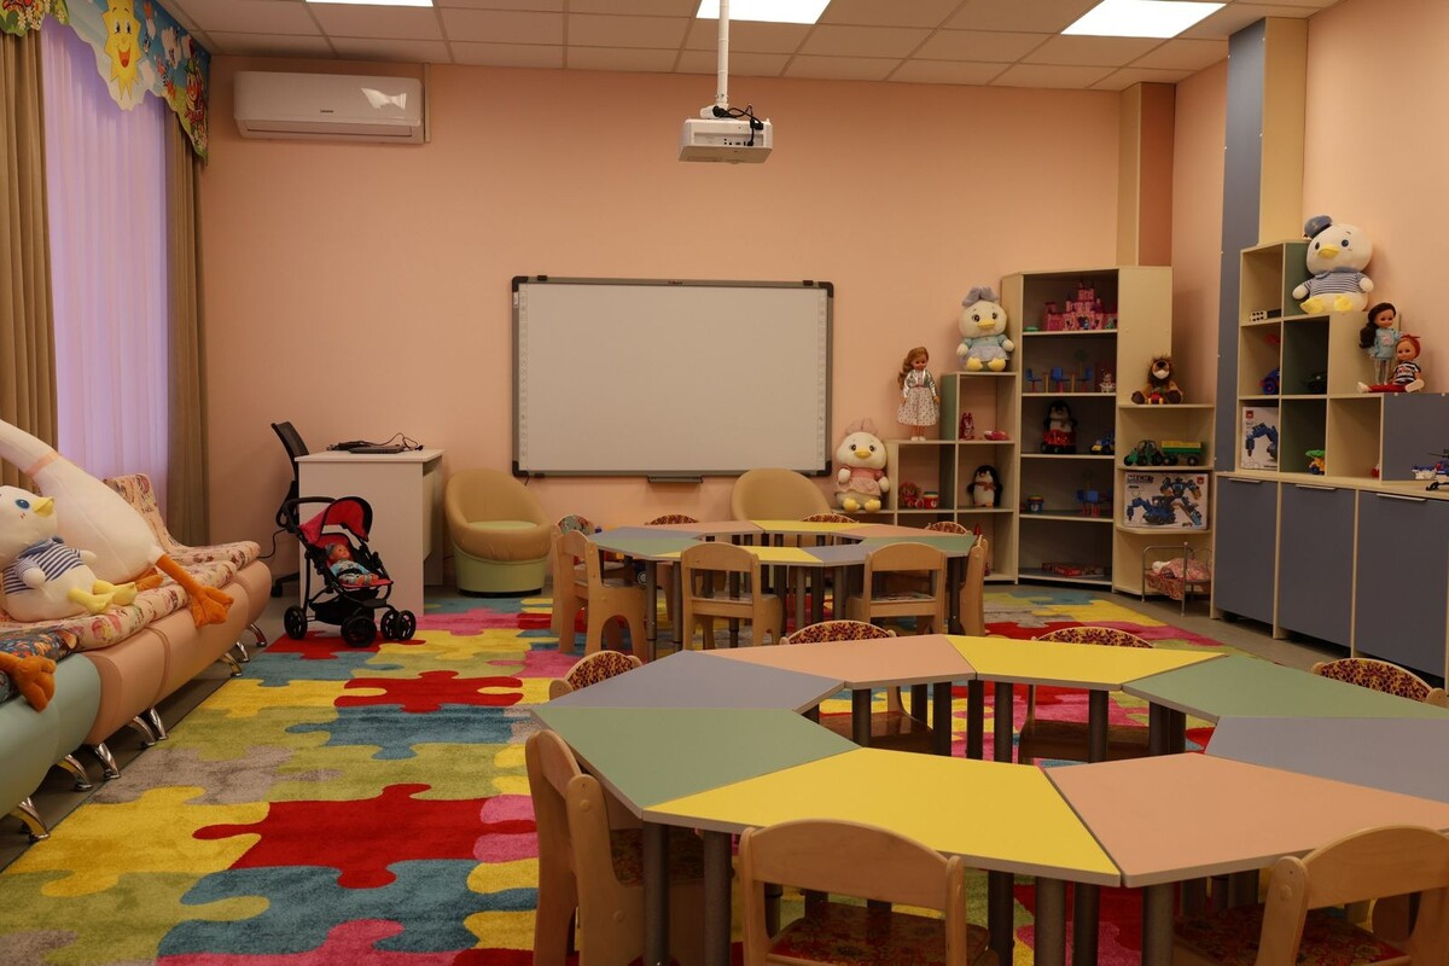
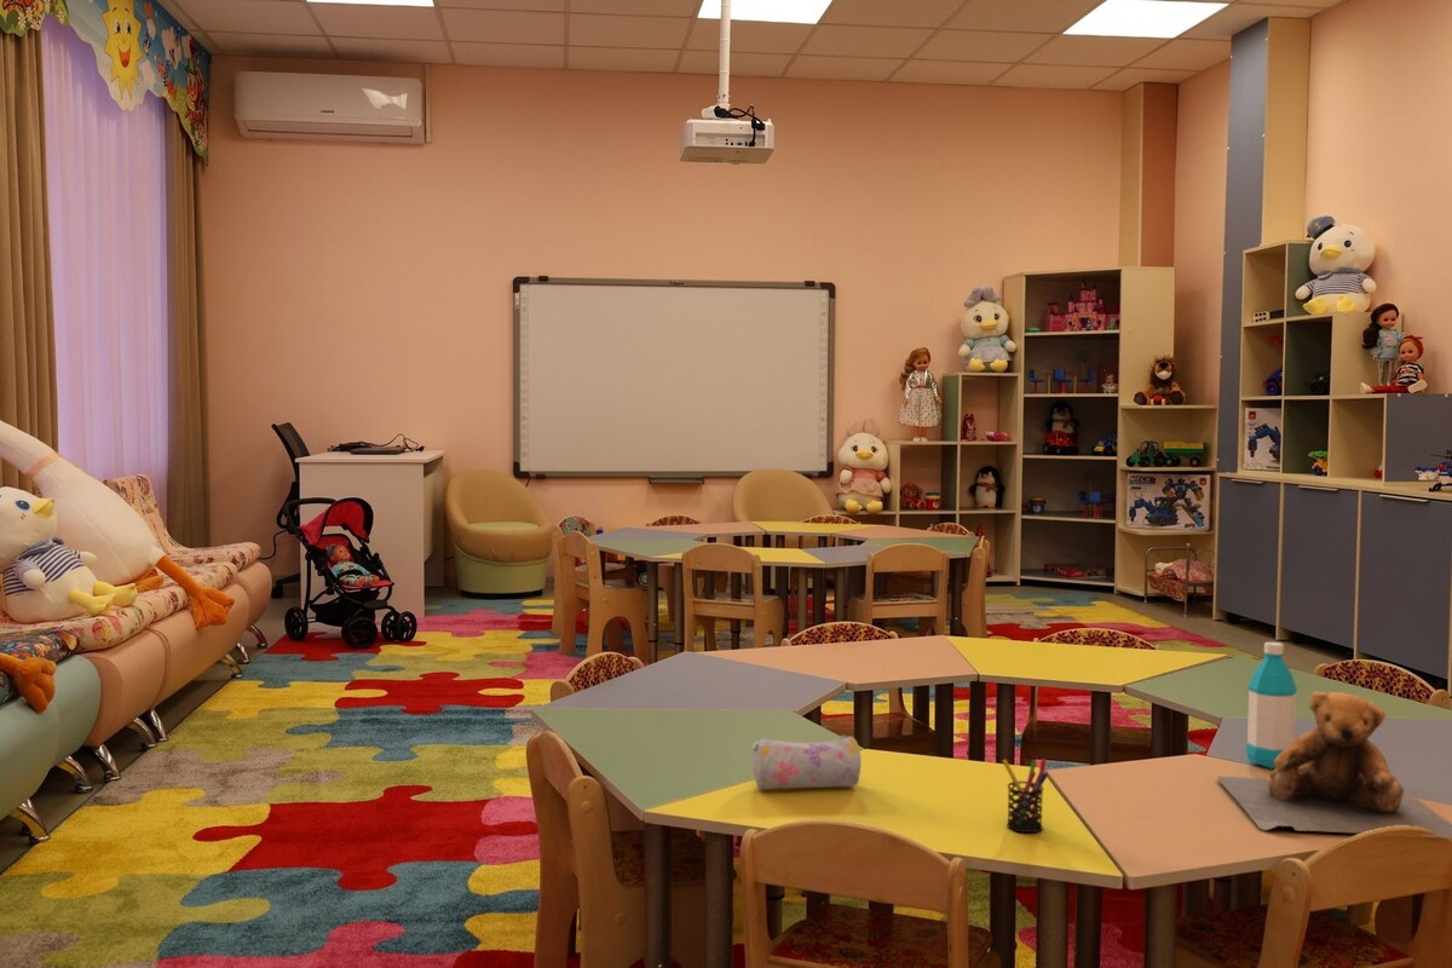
+ teddy bear [1216,690,1452,840]
+ water bottle [1245,641,1298,770]
+ pencil case [750,734,862,790]
+ pen holder [1001,757,1049,834]
